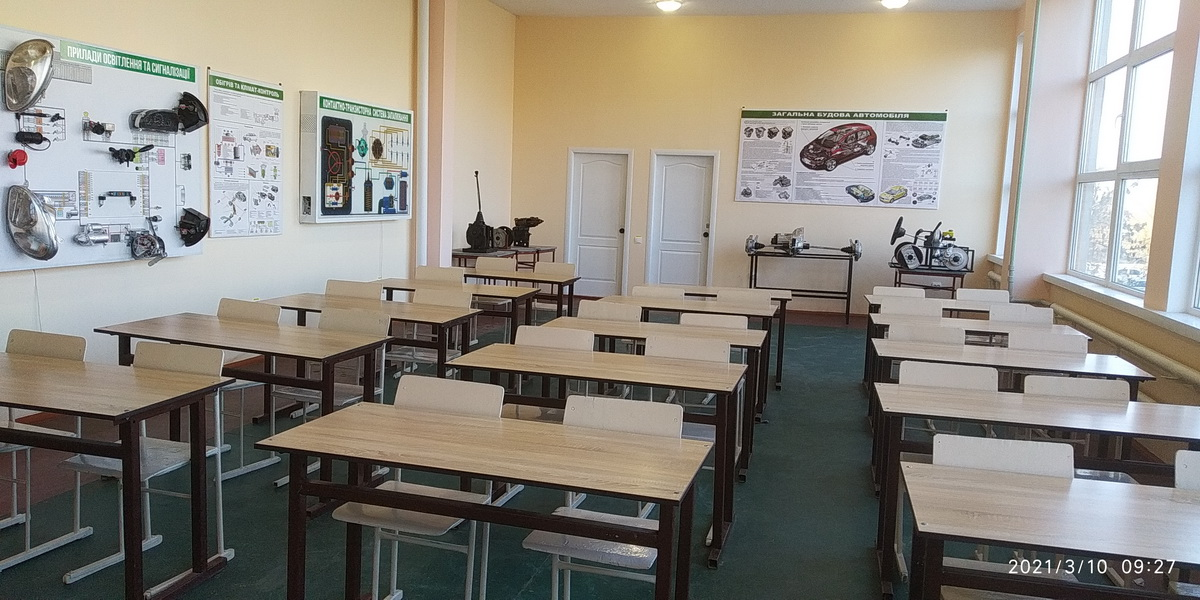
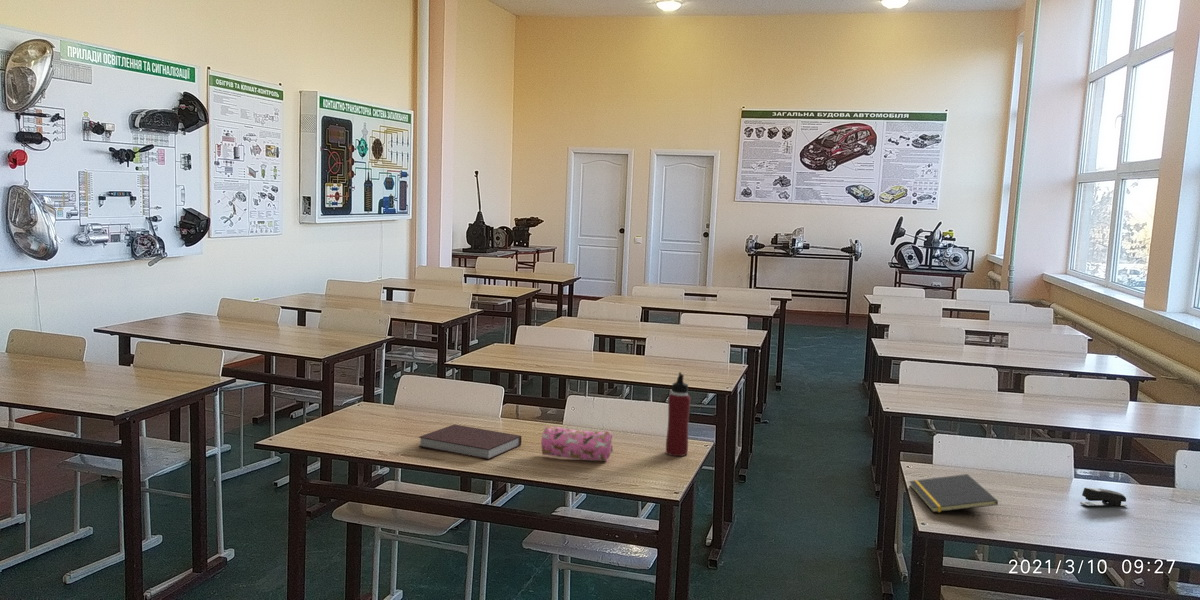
+ stapler [1079,487,1128,507]
+ water bottle [665,371,692,457]
+ notepad [908,473,999,514]
+ notebook [418,423,522,461]
+ pencil case [540,425,614,462]
